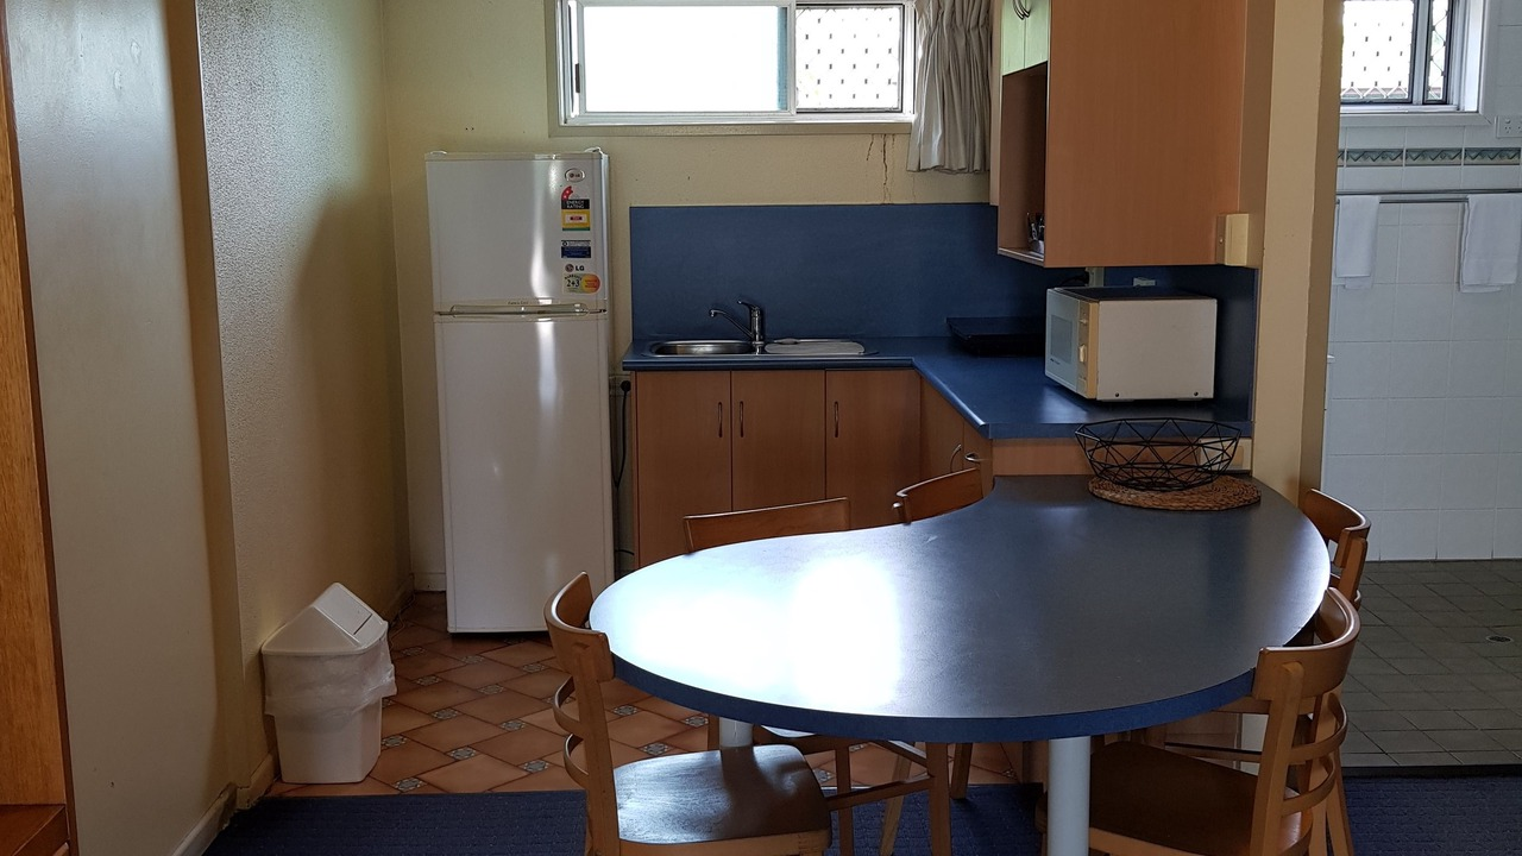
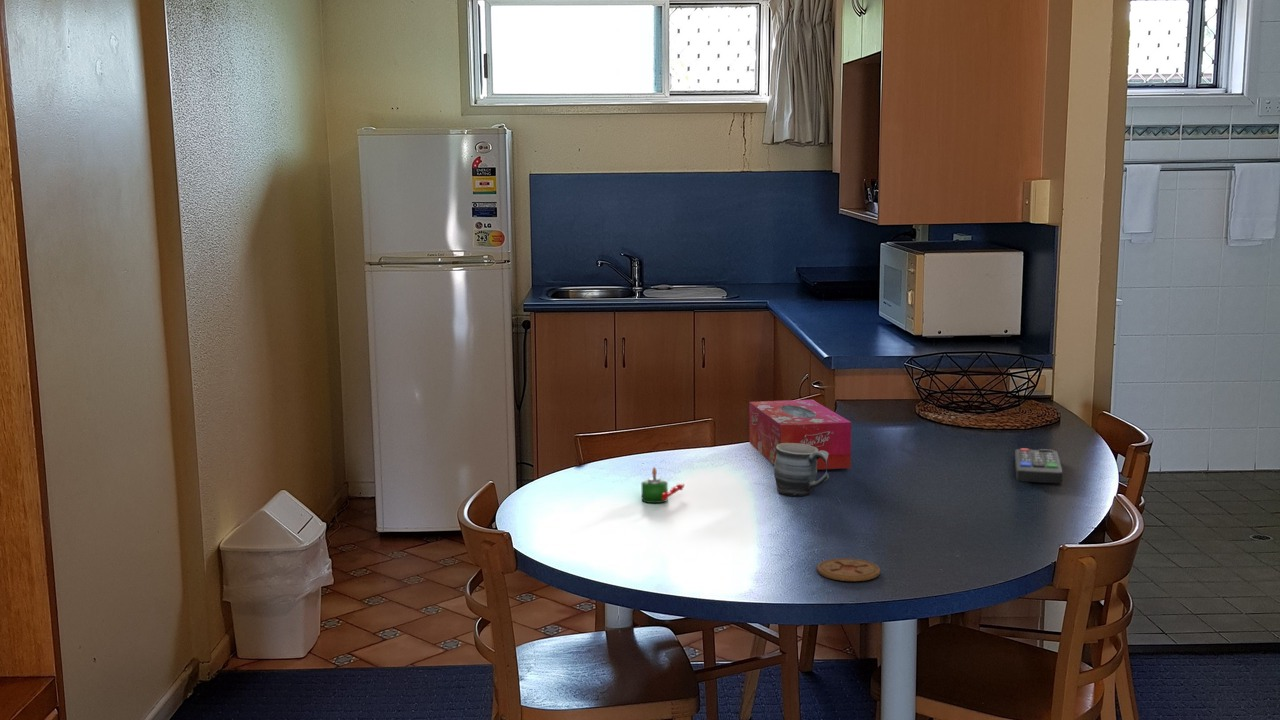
+ candle [641,466,685,504]
+ tissue box [748,399,852,471]
+ remote control [1014,447,1064,484]
+ mug [773,443,830,497]
+ coaster [816,557,881,582]
